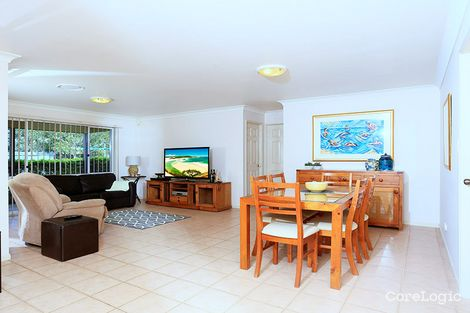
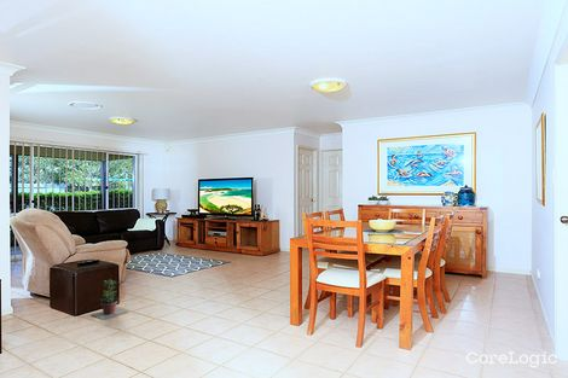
+ potted plant [89,279,129,320]
